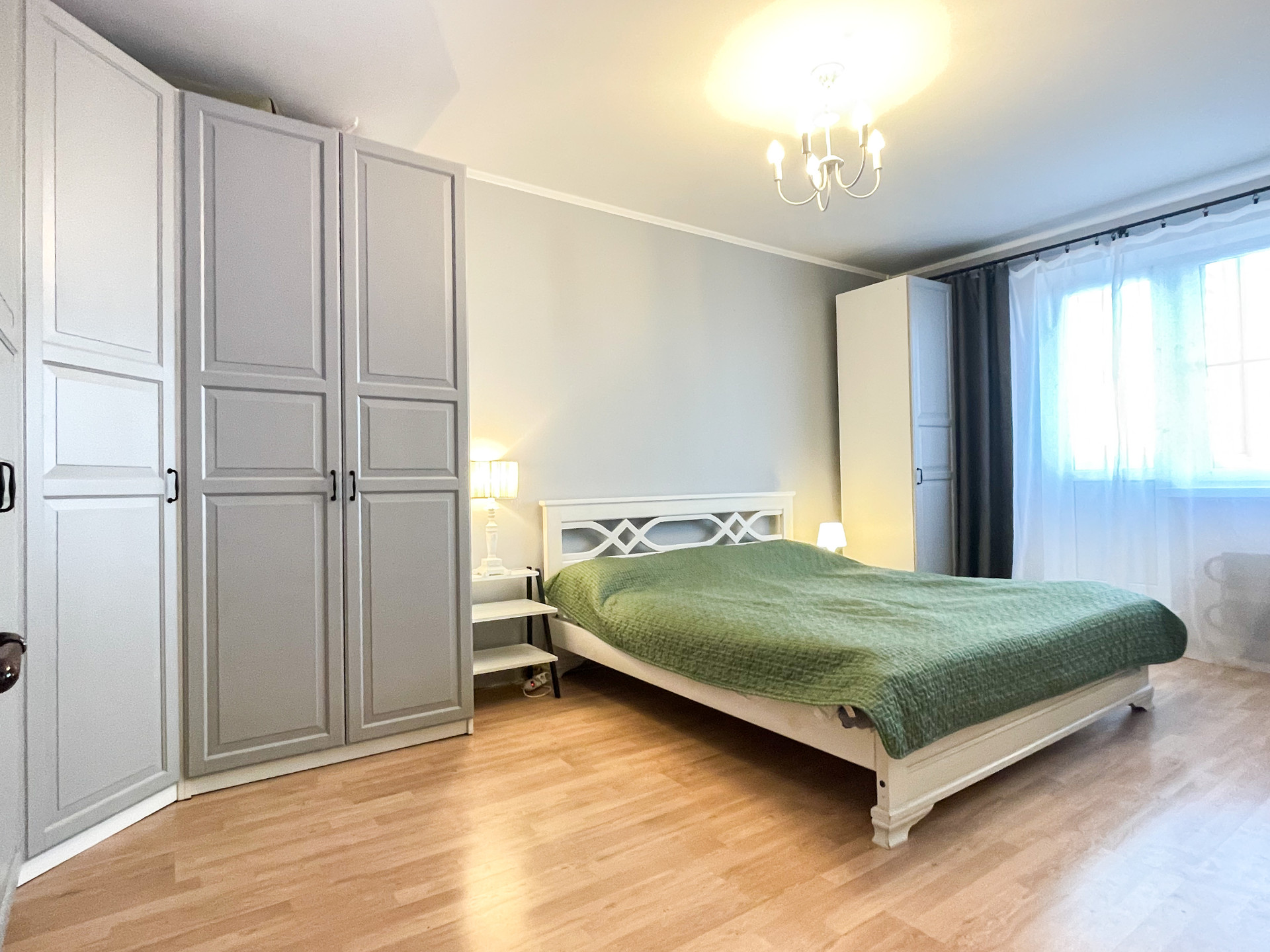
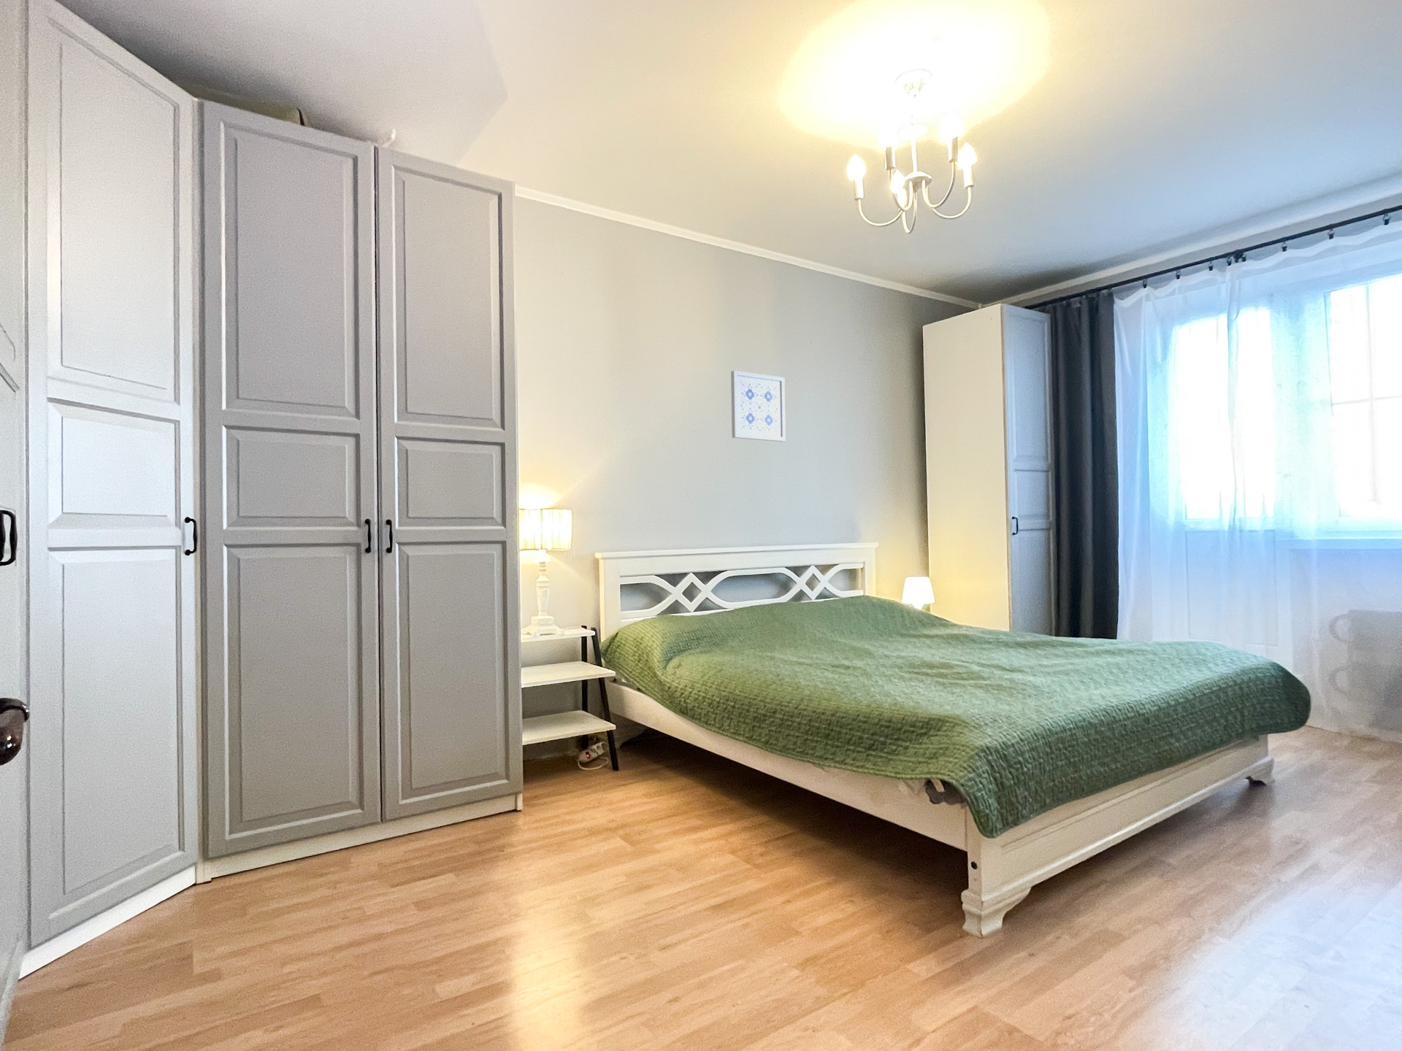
+ wall art [730,370,786,443]
